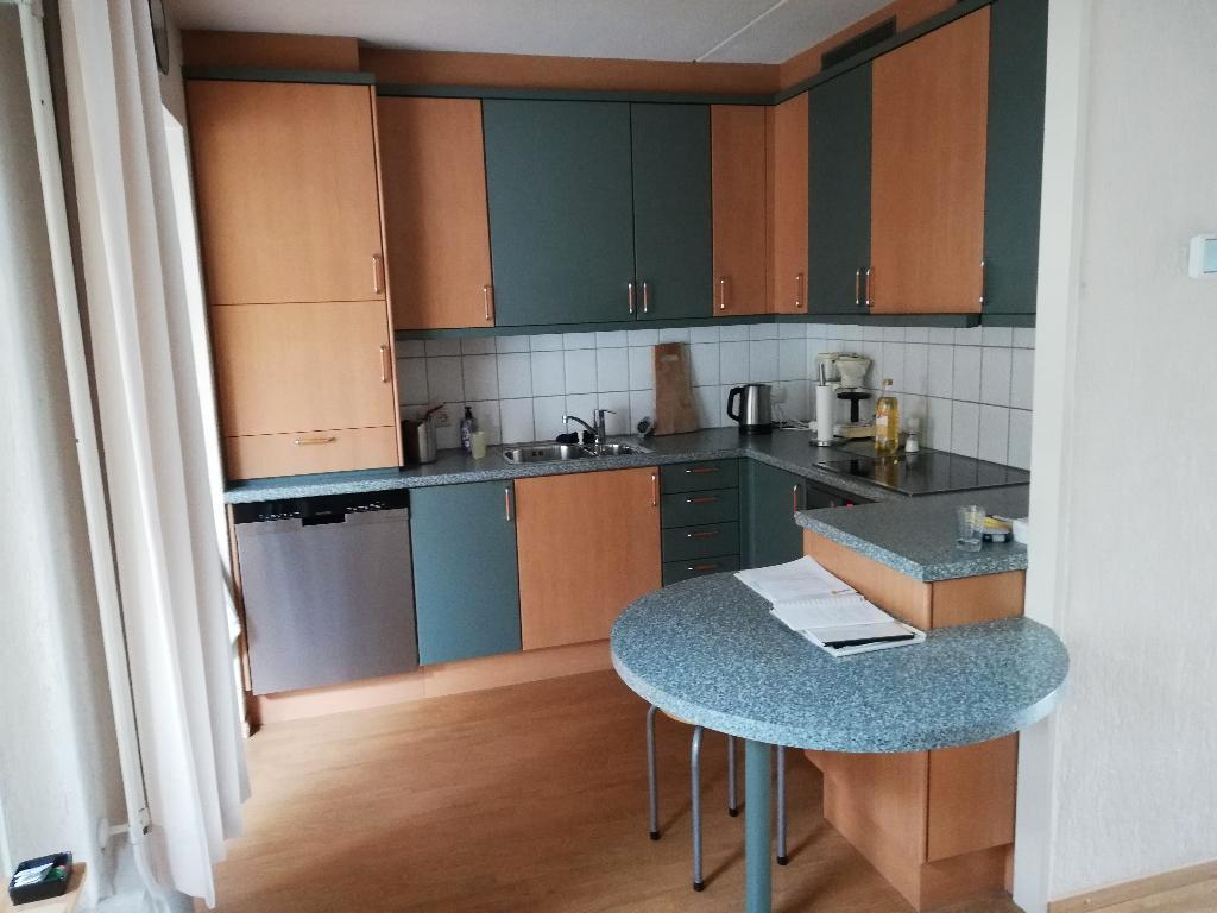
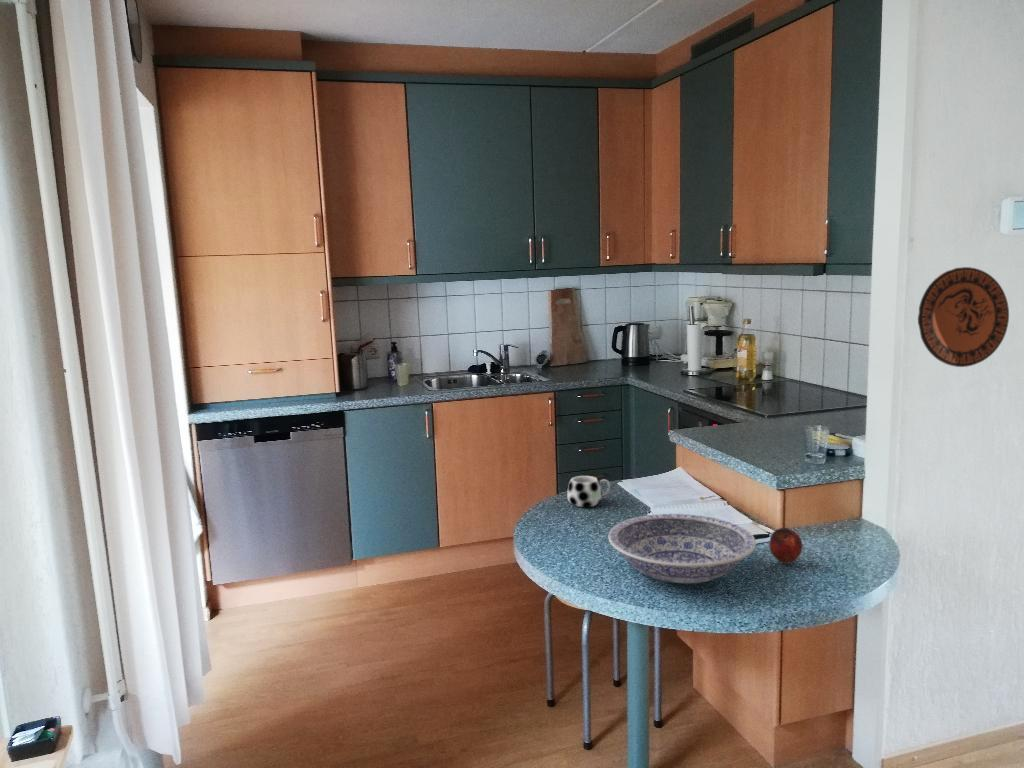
+ apple [768,527,804,565]
+ bowl [607,513,757,584]
+ decorative plate [917,266,1010,368]
+ mug [566,475,611,508]
